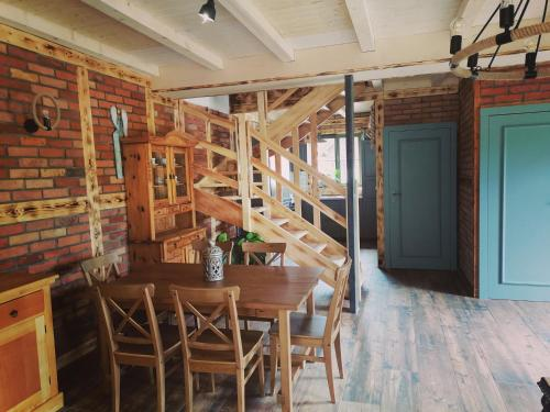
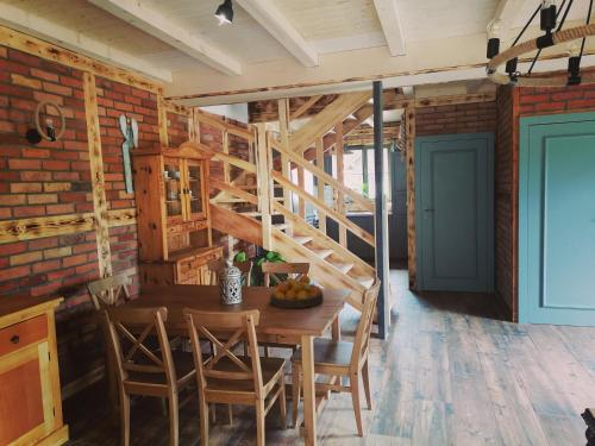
+ fruit bowl [269,274,325,309]
